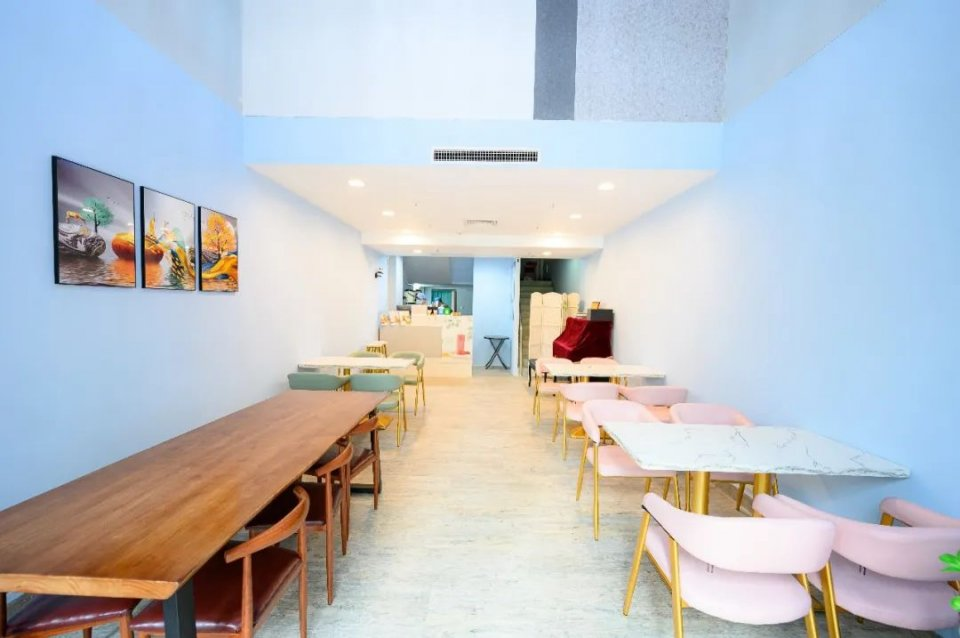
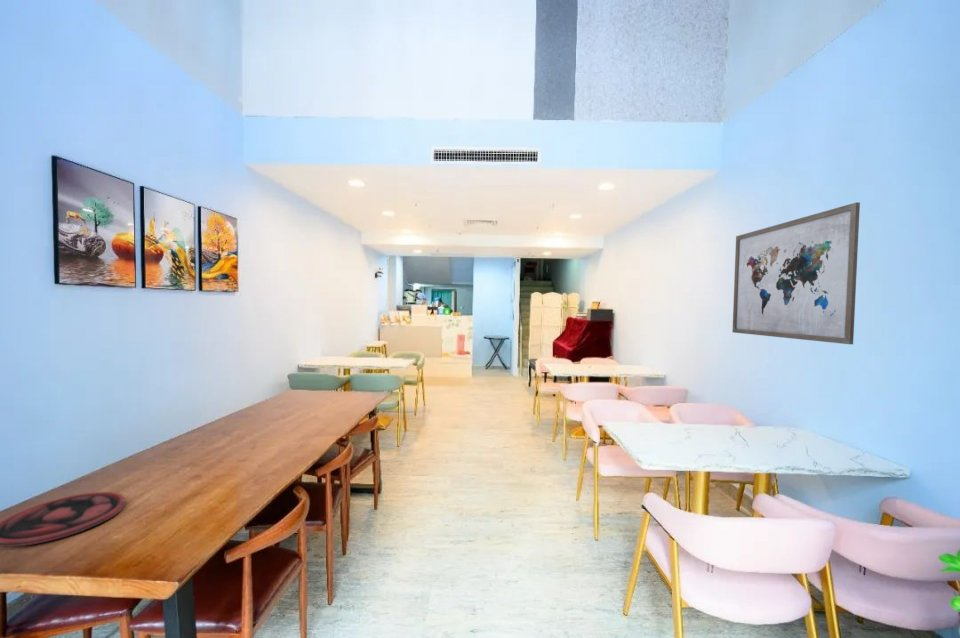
+ wall art [731,201,861,345]
+ plate [0,491,126,548]
